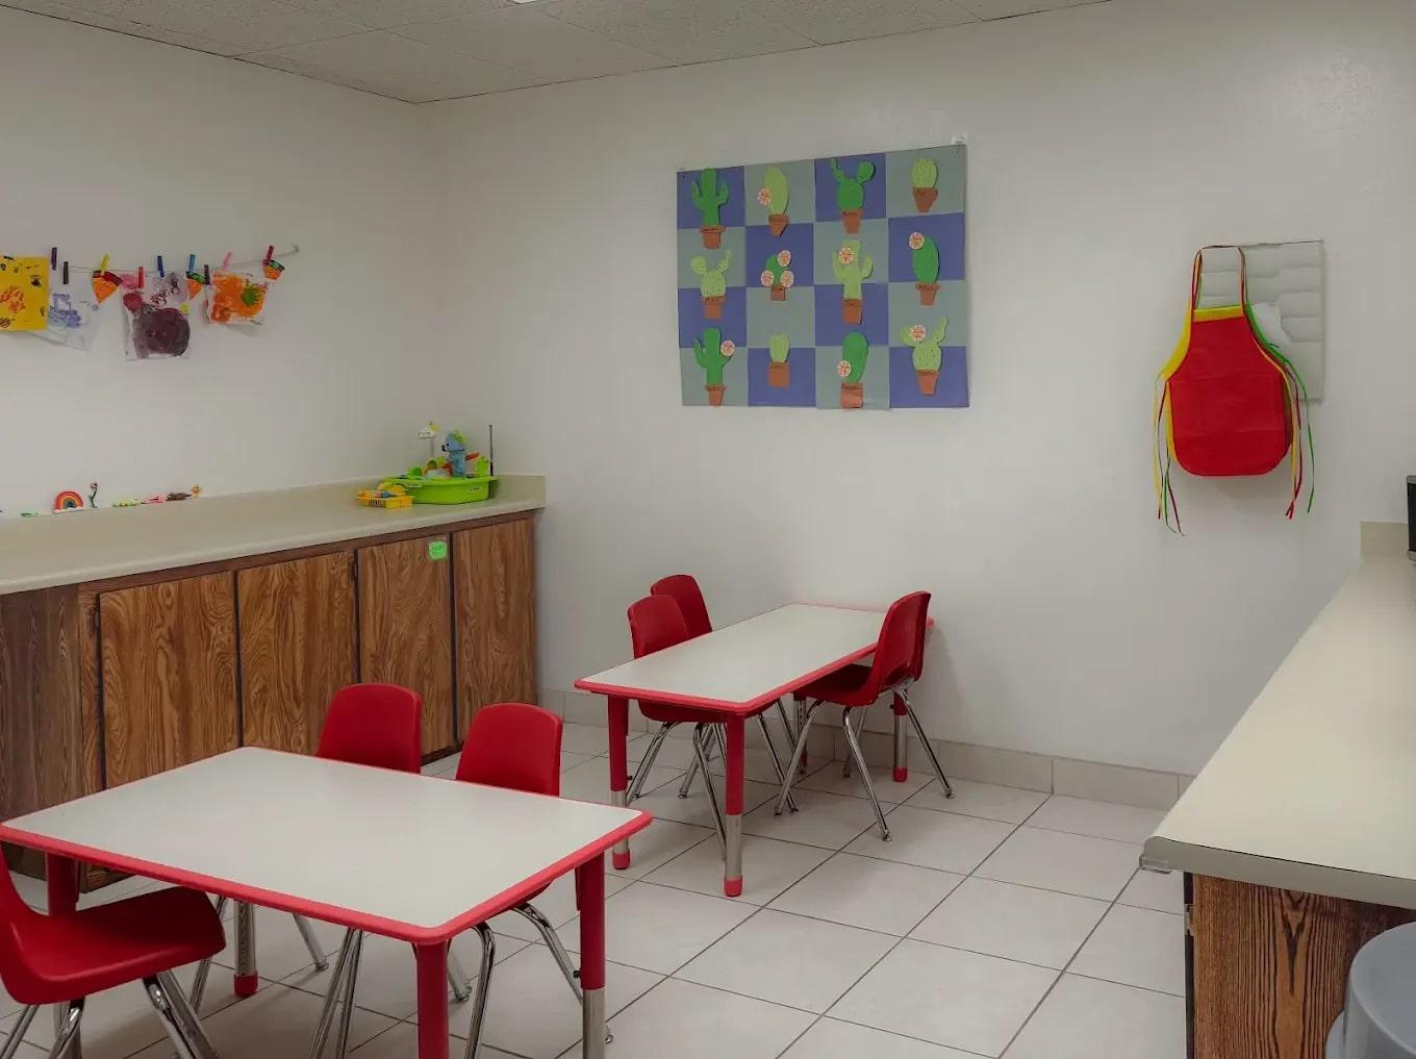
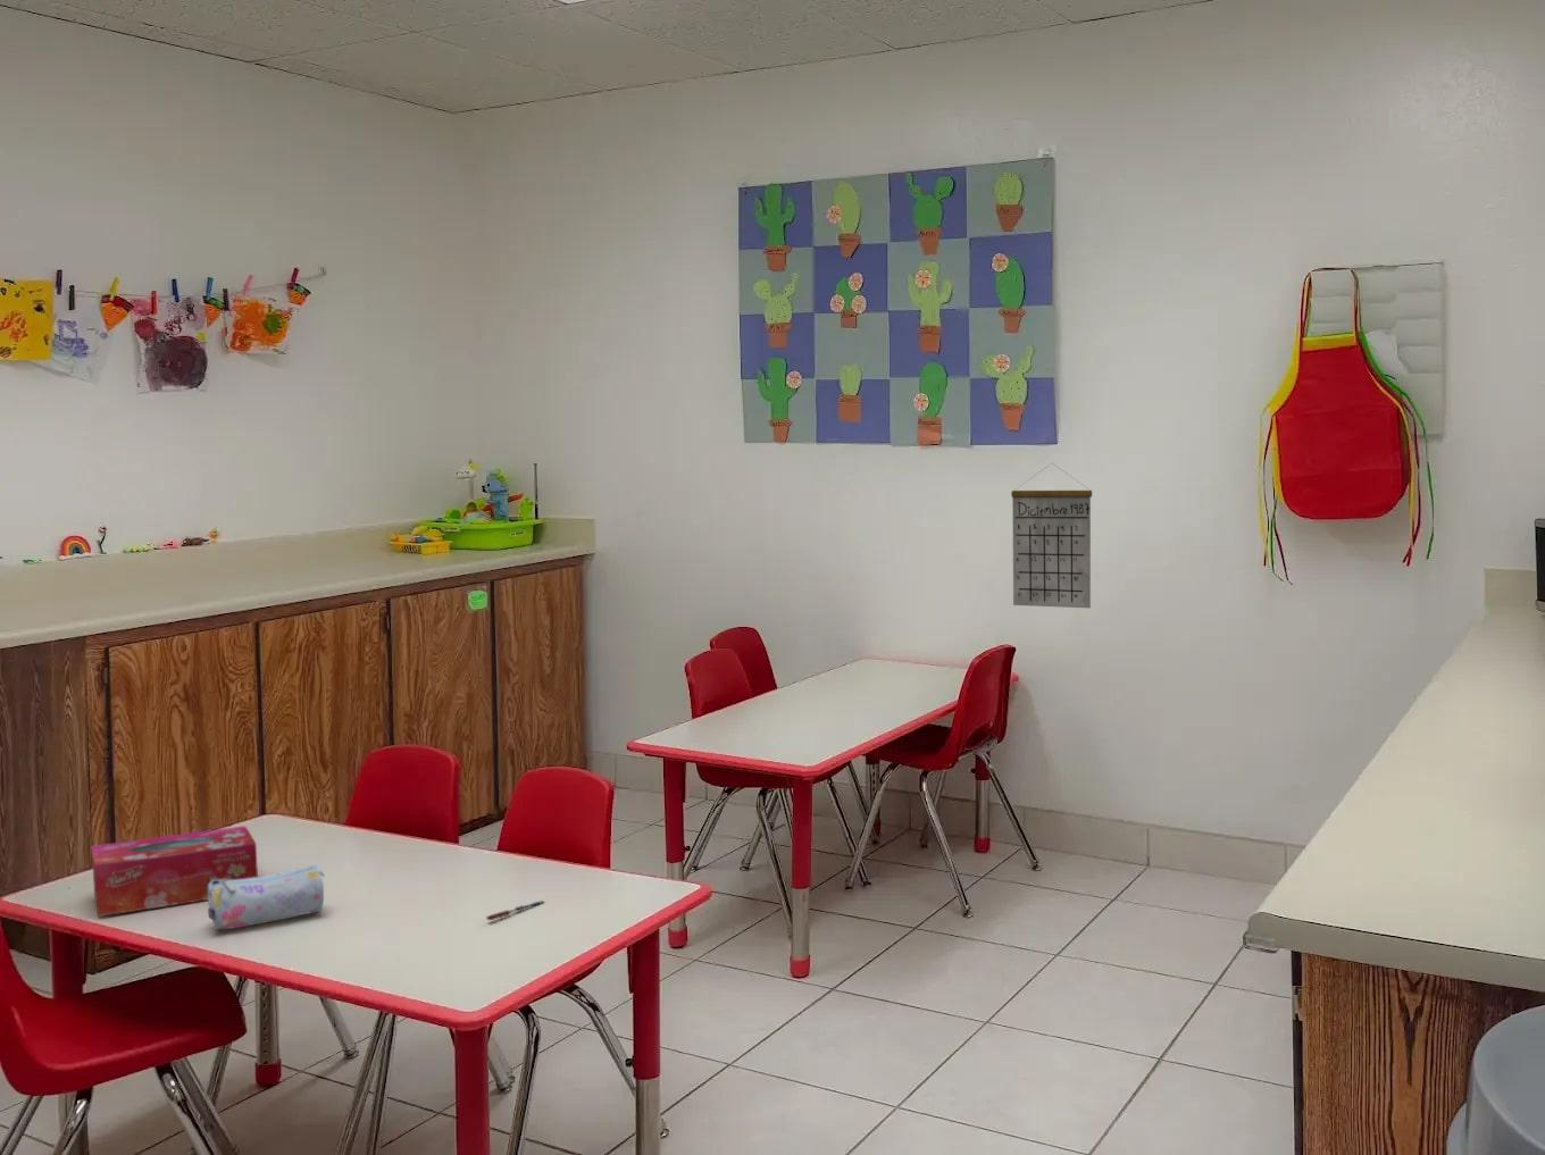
+ pen [485,899,545,921]
+ tissue box [90,825,259,917]
+ calendar [1010,463,1092,609]
+ pencil case [206,864,326,932]
